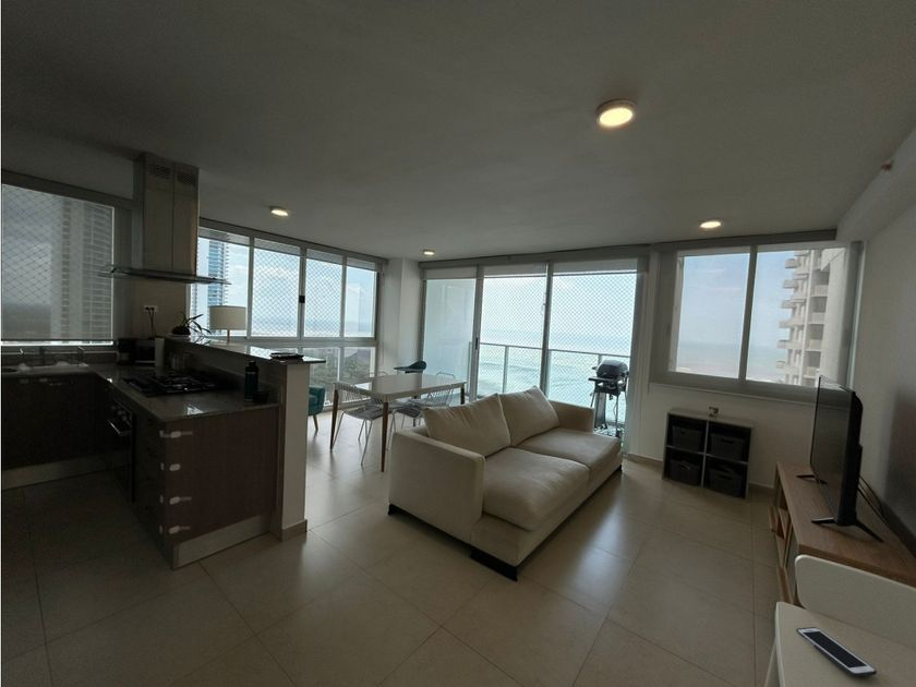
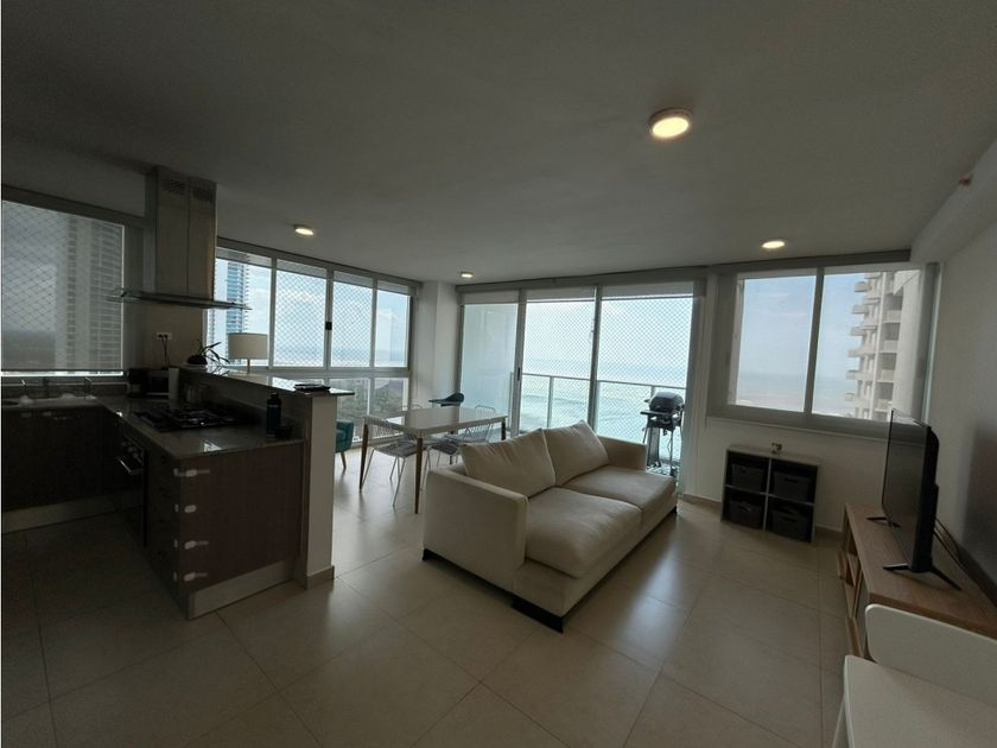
- cell phone [795,626,878,678]
